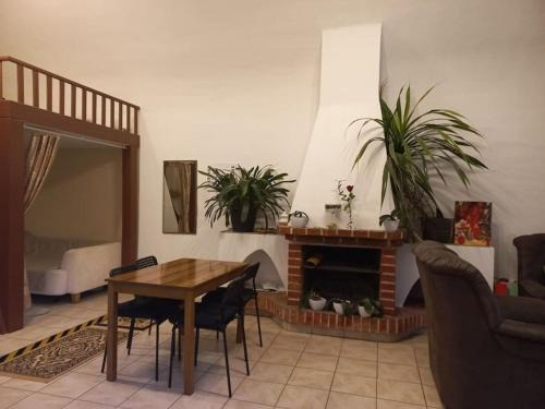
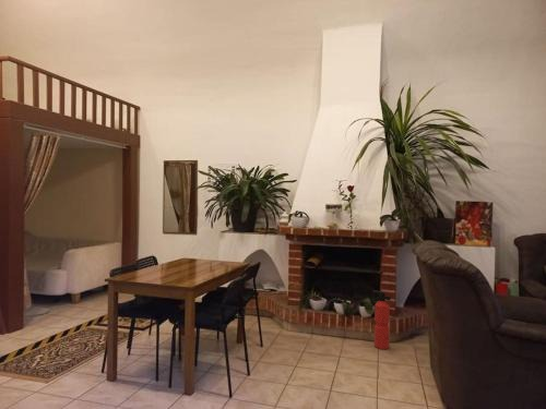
+ fire extinguisher [370,289,392,350]
